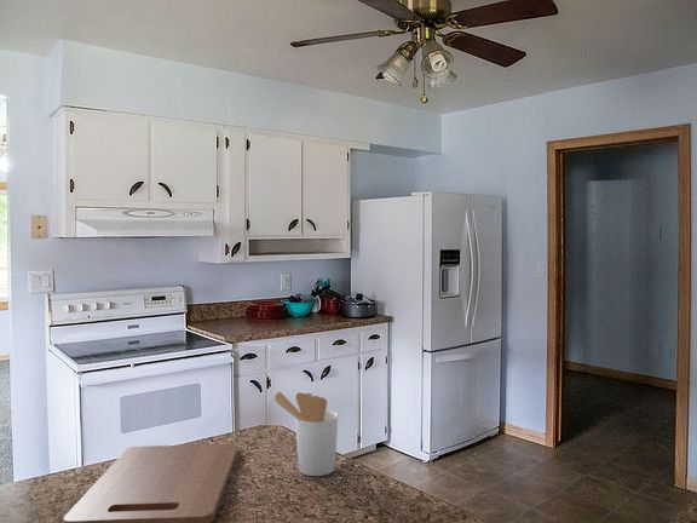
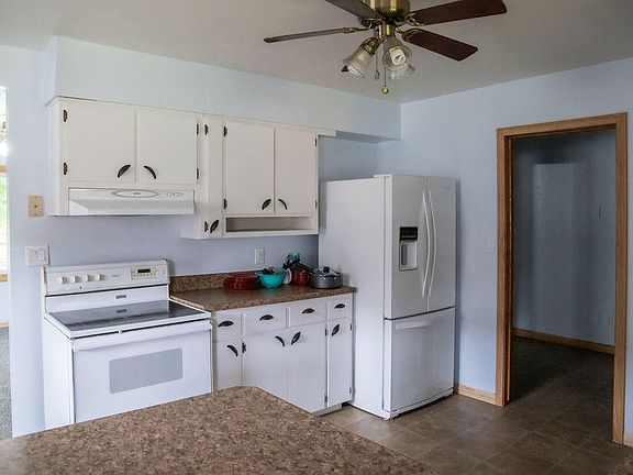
- cutting board [63,443,238,523]
- utensil holder [272,391,339,477]
